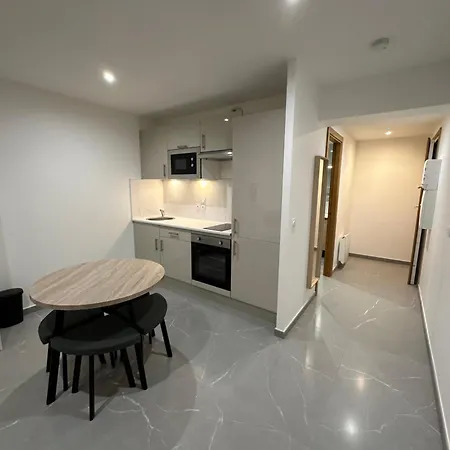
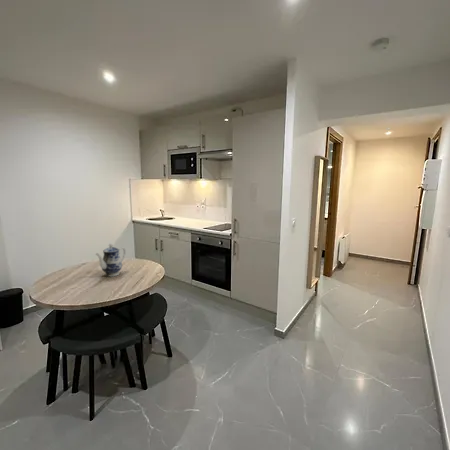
+ teapot [94,242,127,277]
